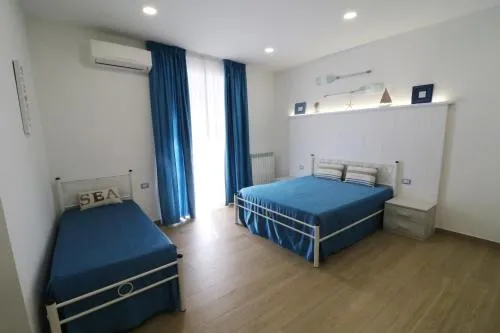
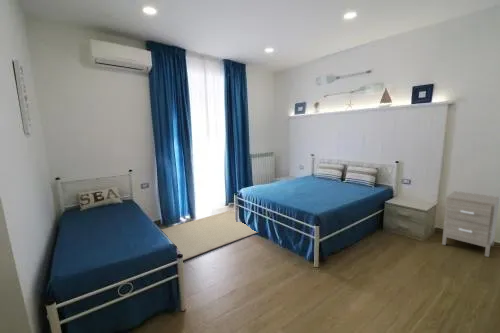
+ nightstand [441,190,500,258]
+ rug [160,209,259,261]
